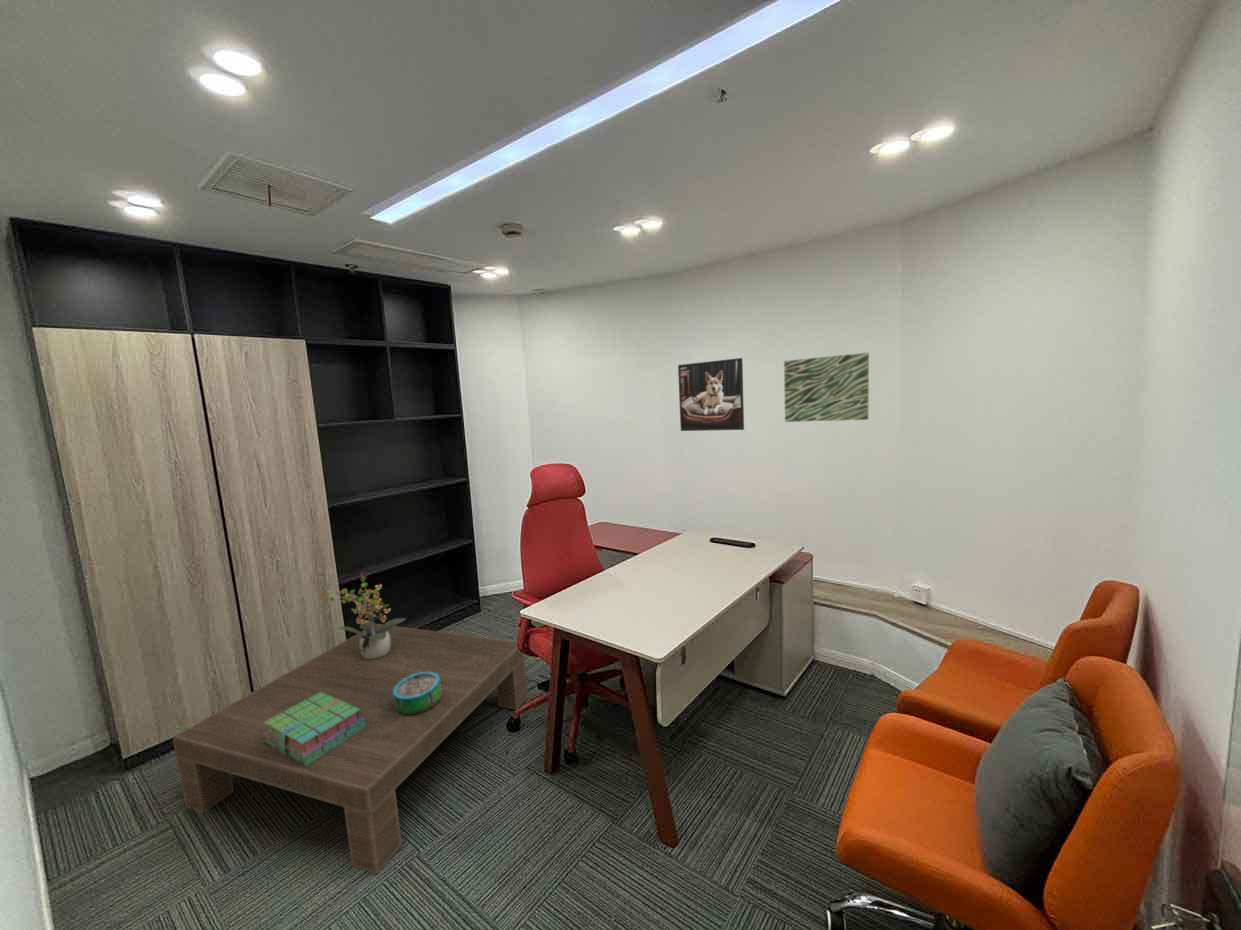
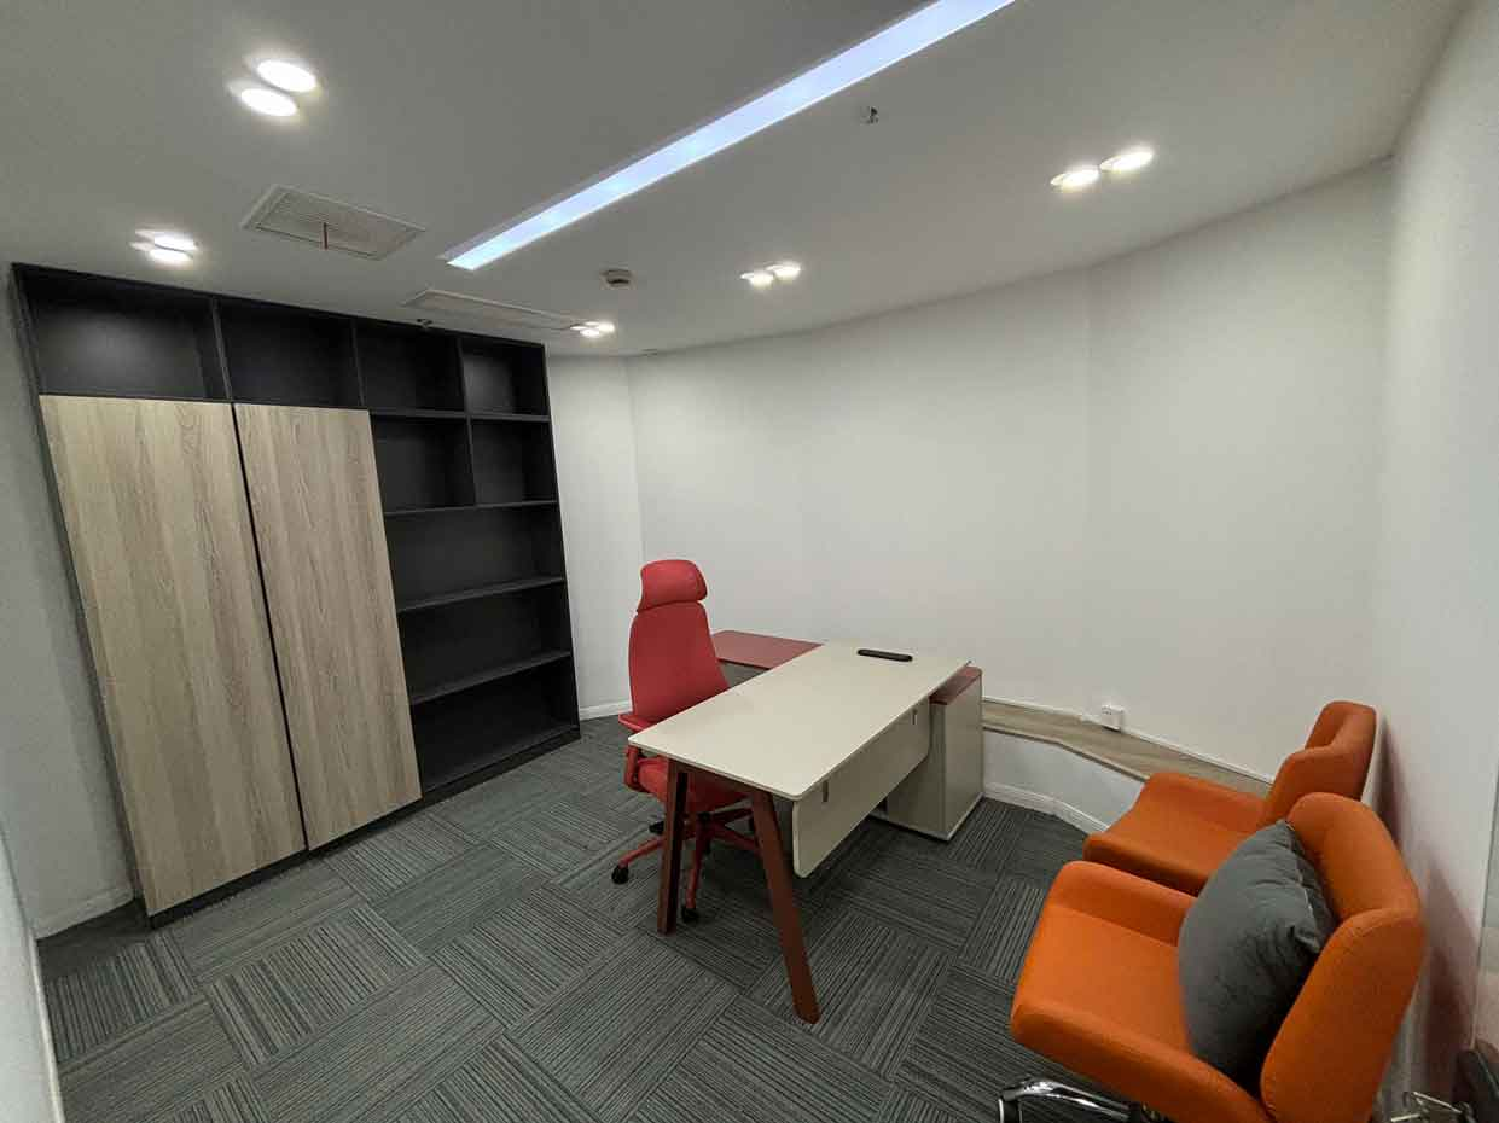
- coffee table [171,623,529,875]
- wall art [783,352,870,423]
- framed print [677,357,745,432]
- stack of books [262,692,367,766]
- potted plant [319,571,406,659]
- decorative bowl [393,672,441,714]
